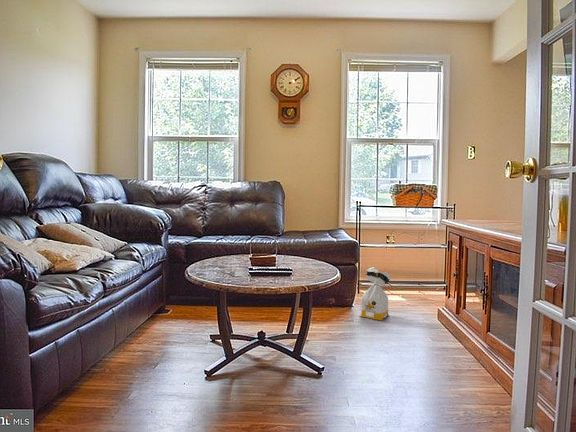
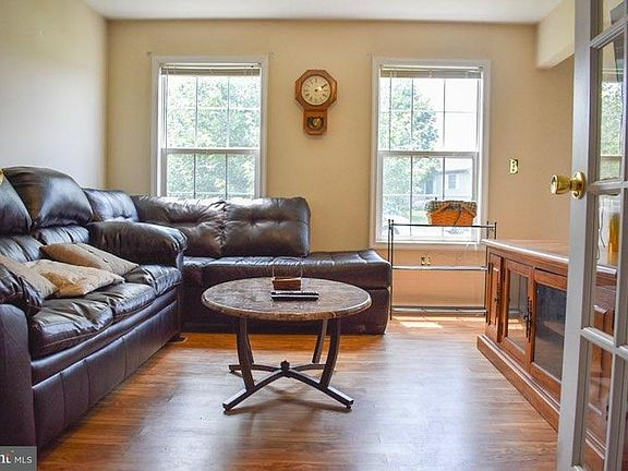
- bag [359,266,392,321]
